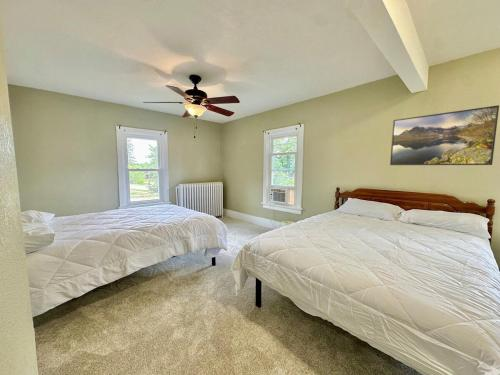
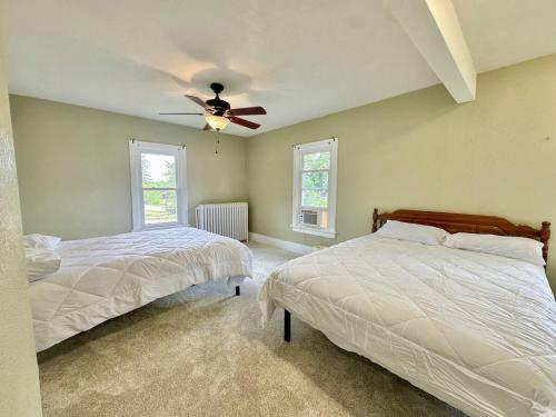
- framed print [389,104,500,166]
